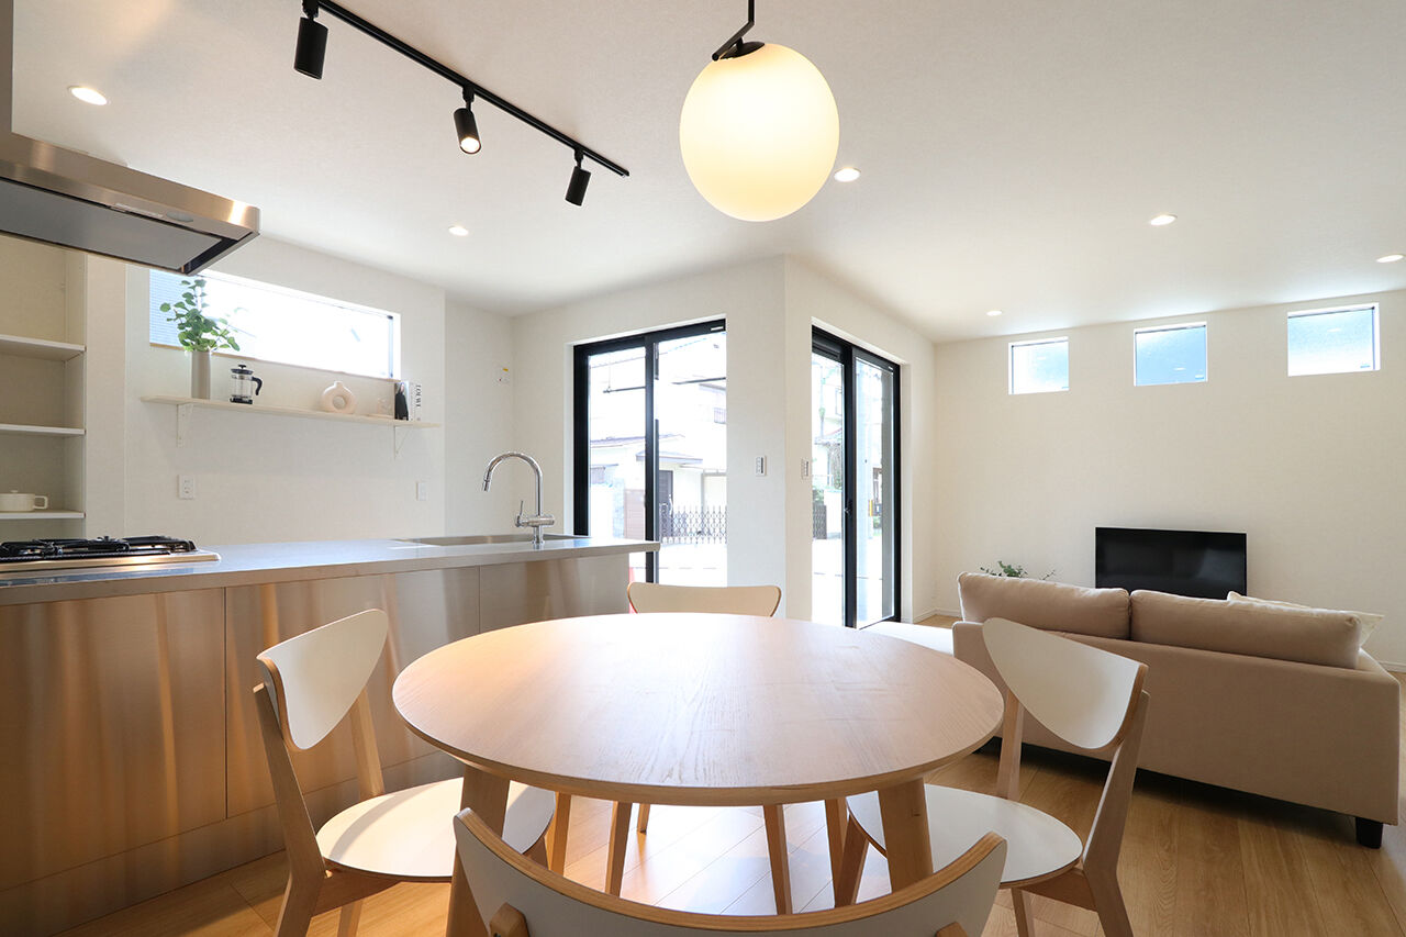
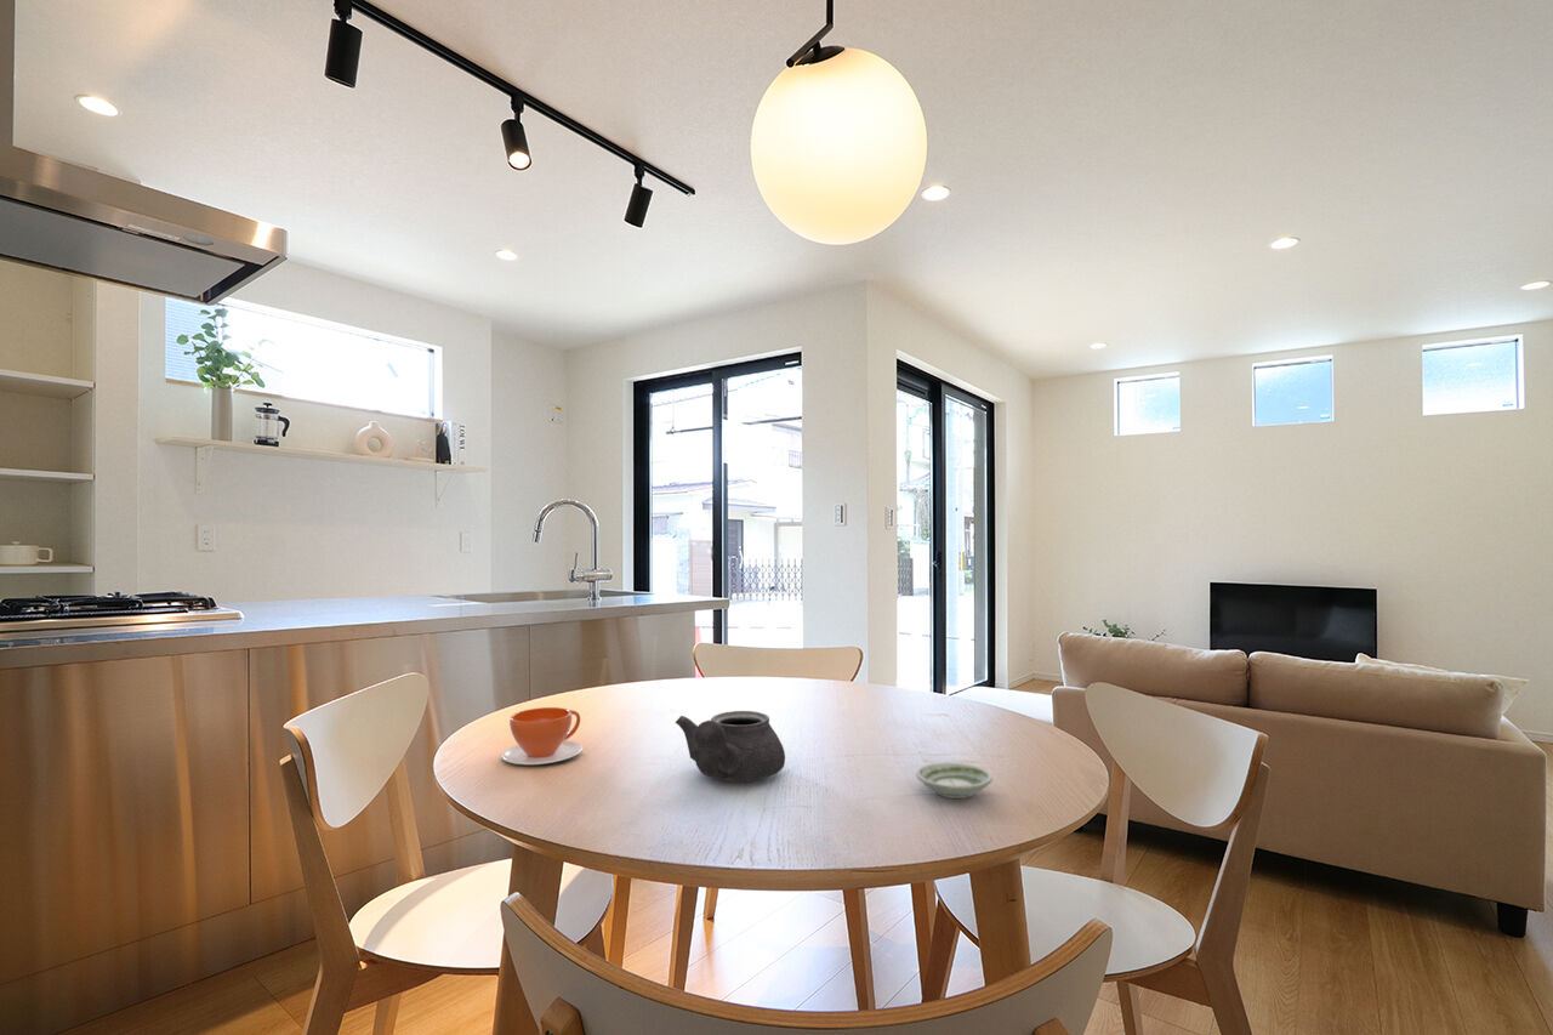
+ teacup [501,706,584,766]
+ saucer [915,761,994,800]
+ teapot [675,710,786,783]
